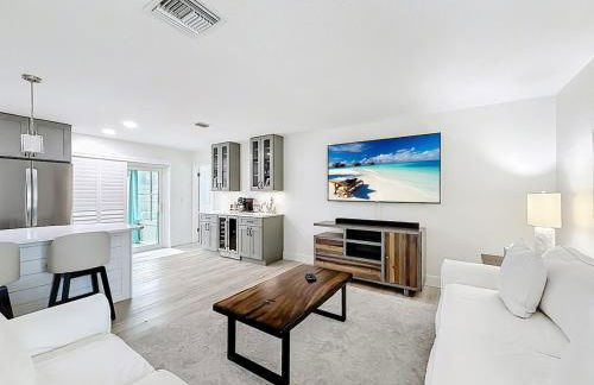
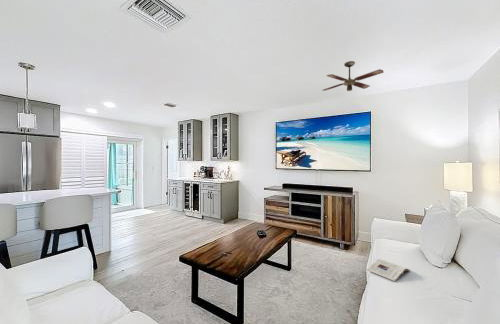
+ magazine [366,258,411,282]
+ ceiling fan [322,60,385,92]
